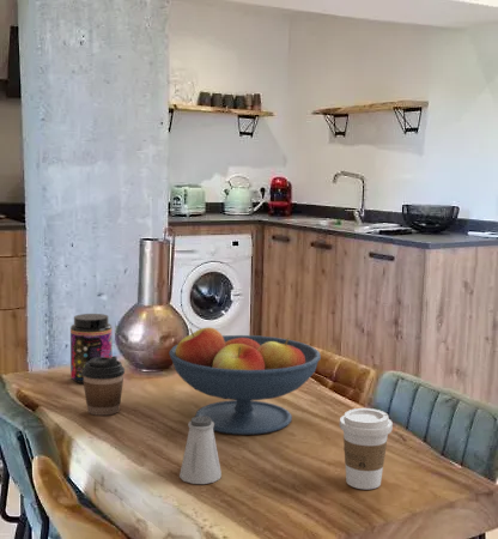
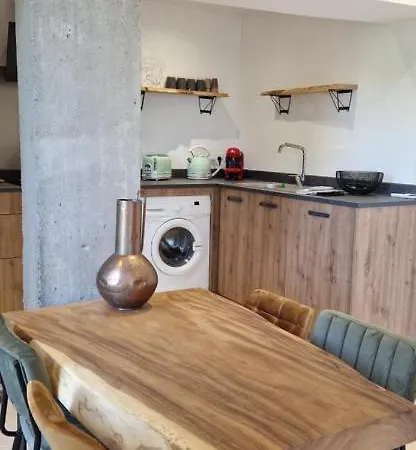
- fruit bowl [168,326,322,436]
- saltshaker [178,416,223,485]
- coffee cup [339,407,394,490]
- coffee cup [81,355,126,417]
- jar [69,313,113,384]
